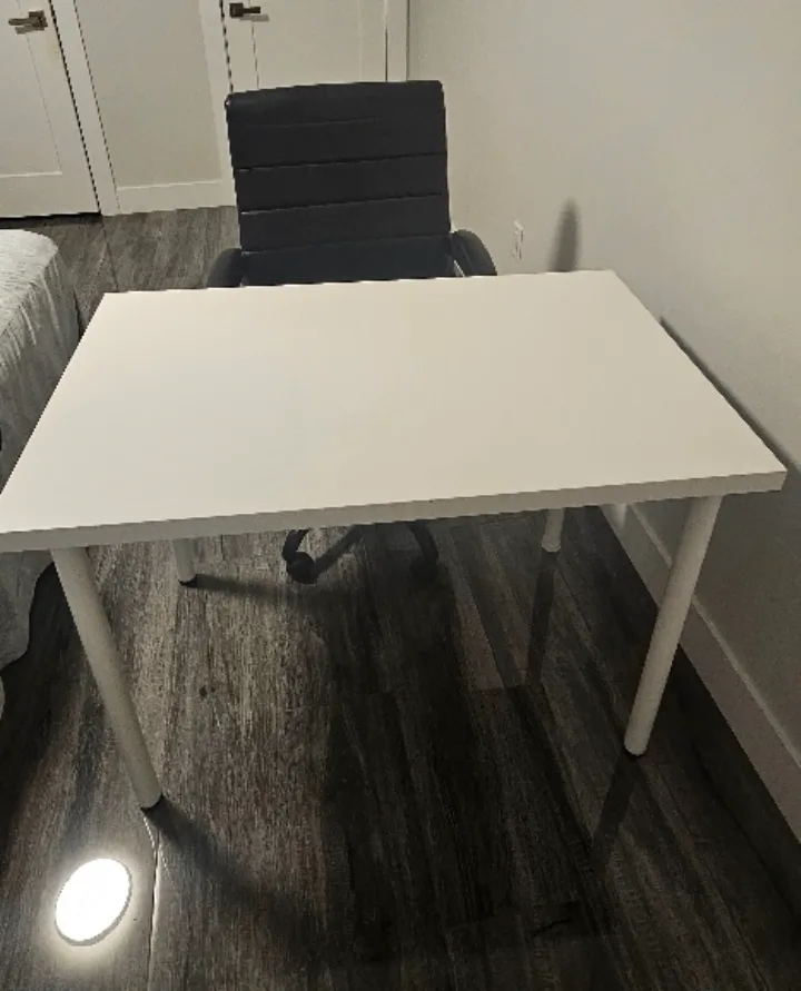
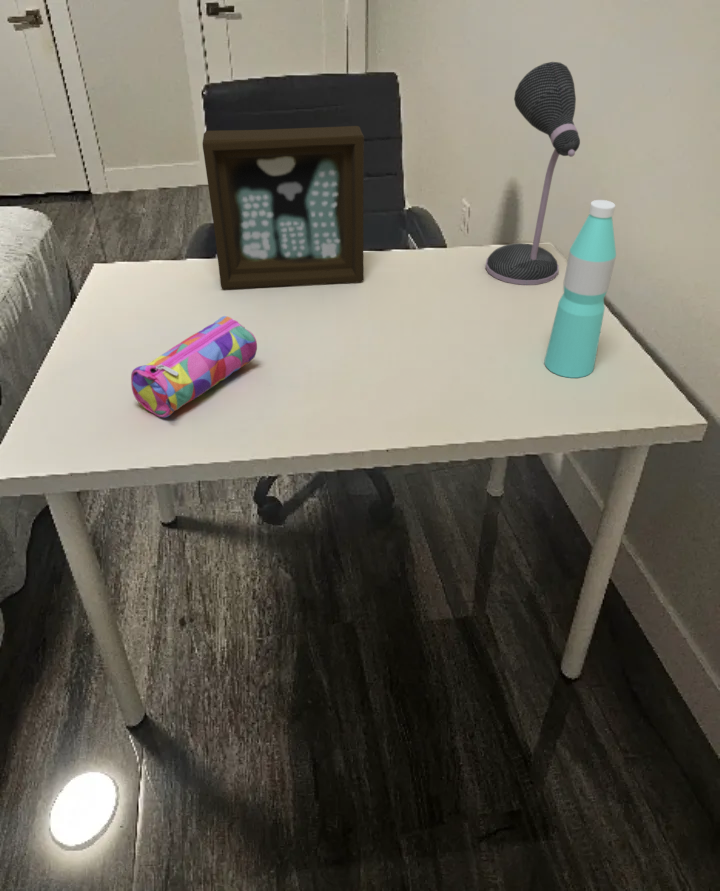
+ desk lamp [484,61,581,286]
+ water bottle [543,199,617,379]
+ pencil case [130,315,258,419]
+ picture frame [202,125,365,290]
